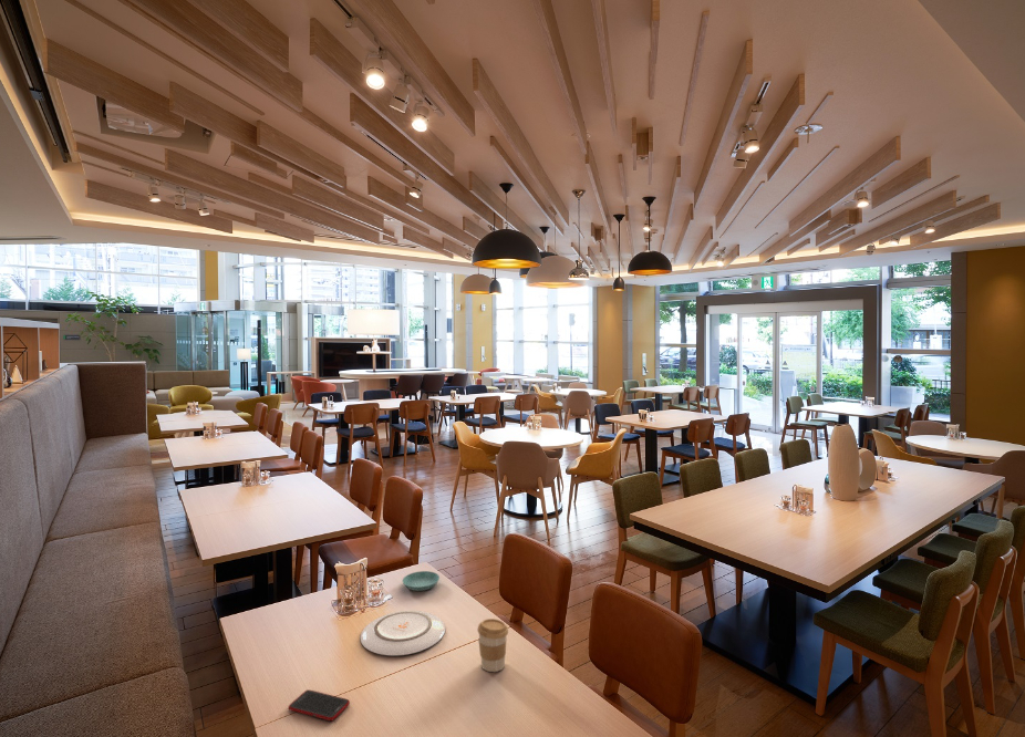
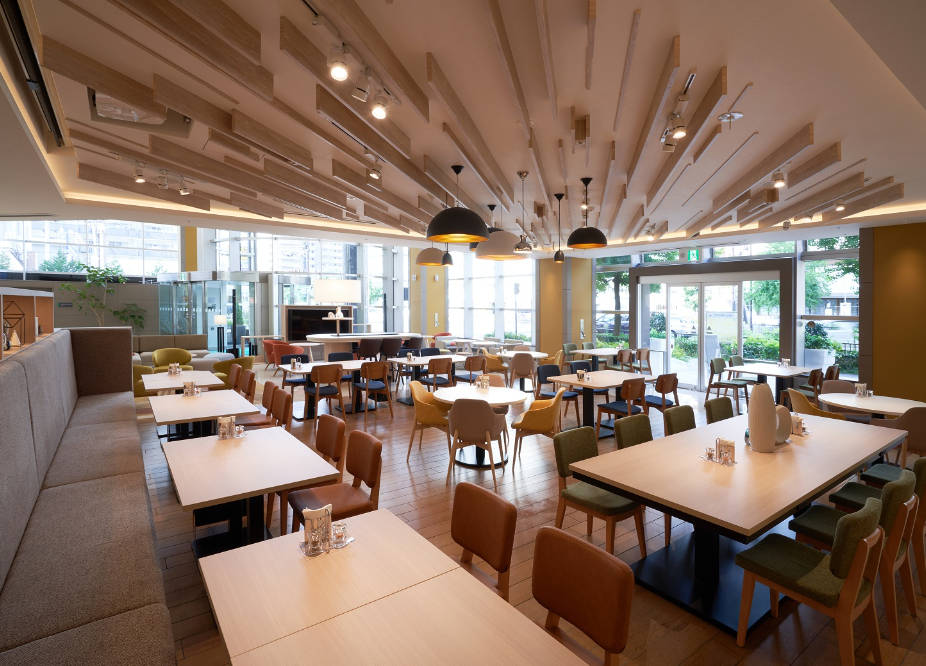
- saucer [402,570,441,592]
- cell phone [288,688,351,722]
- coffee cup [476,617,509,673]
- plate [360,610,446,656]
